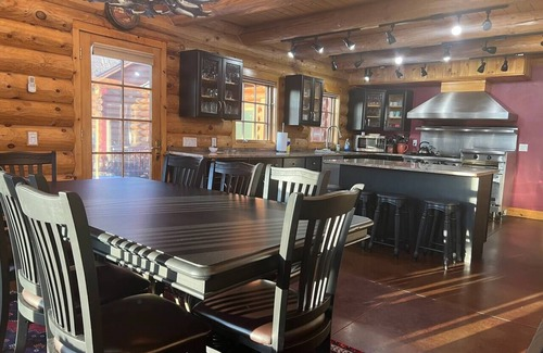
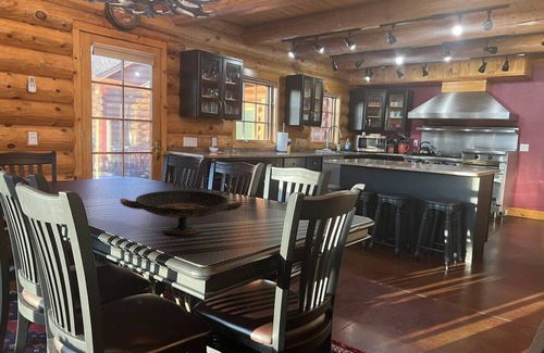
+ decorative bowl [120,190,243,236]
